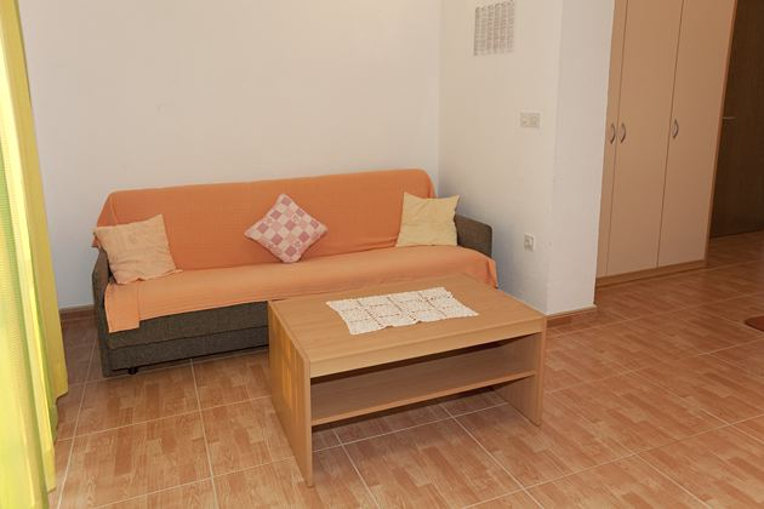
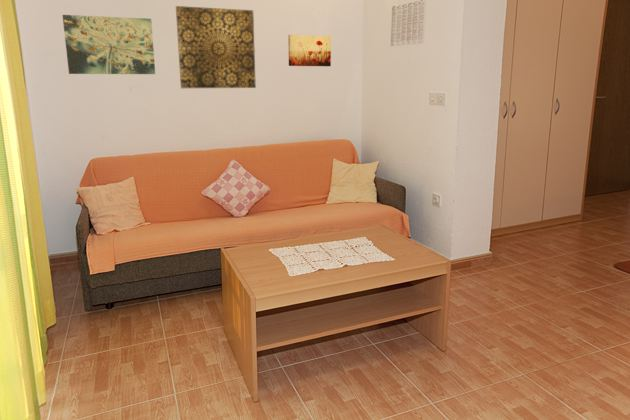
+ wall art [287,34,332,67]
+ wall art [62,14,156,75]
+ wall art [175,5,257,89]
